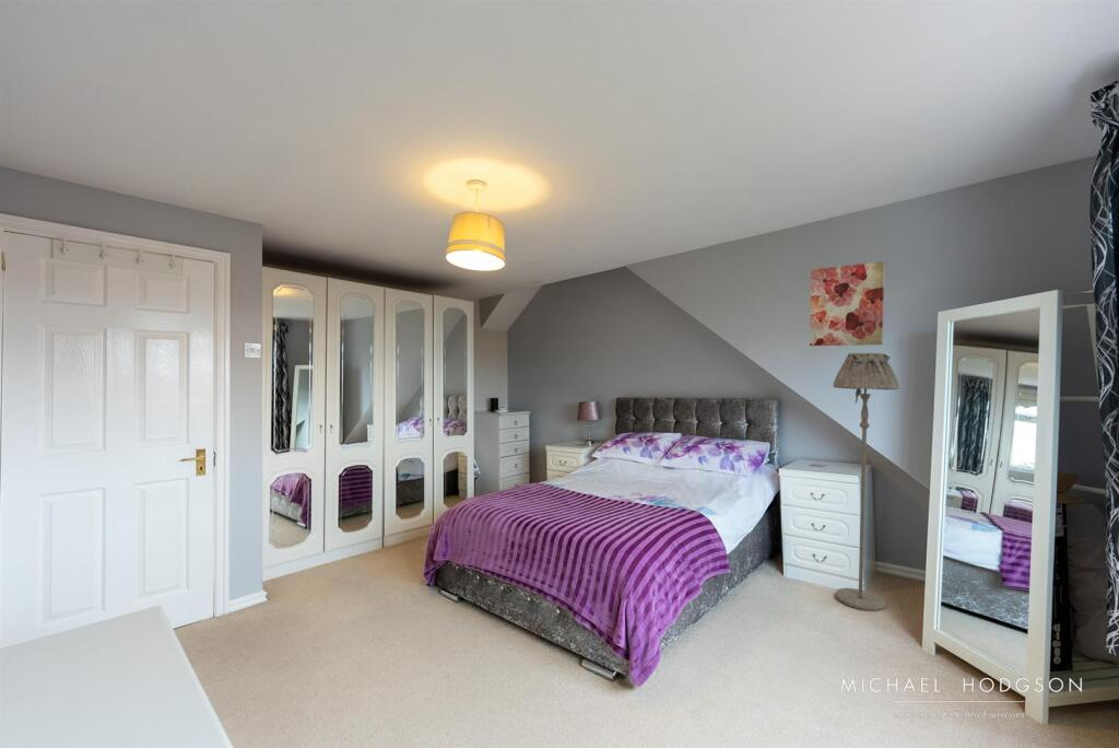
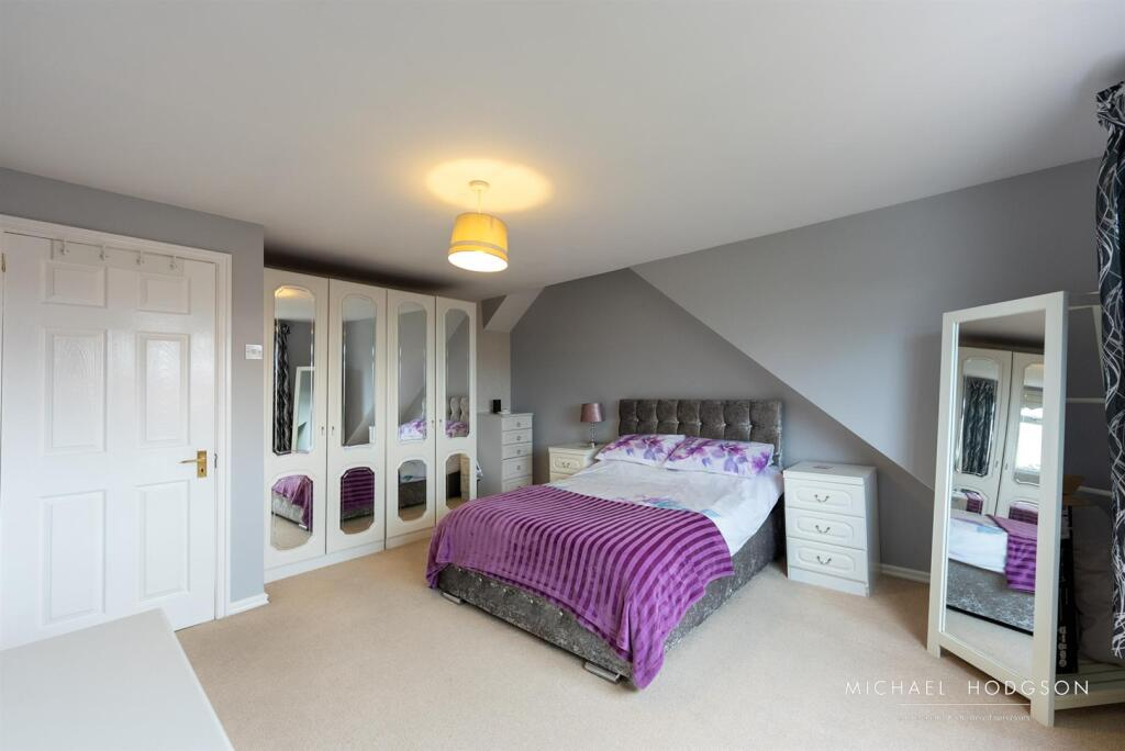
- floor lamp [832,352,900,612]
- wall art [809,260,885,347]
